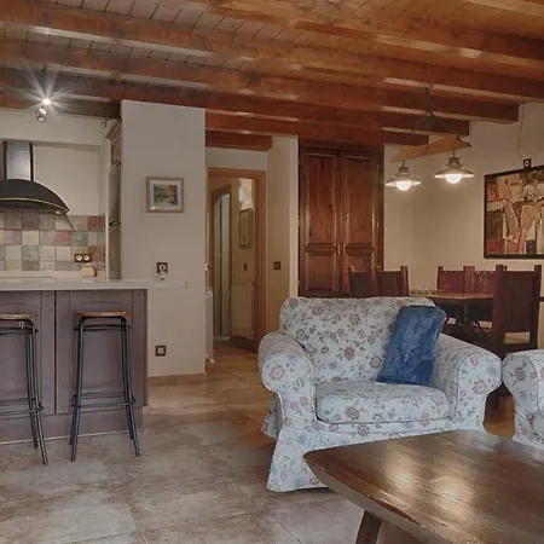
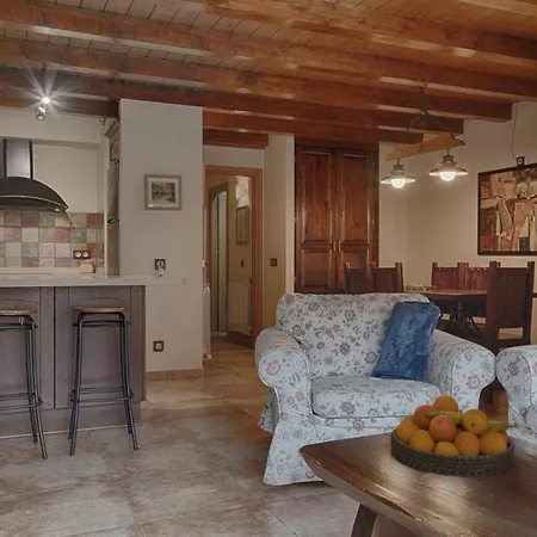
+ fruit bowl [389,394,519,479]
